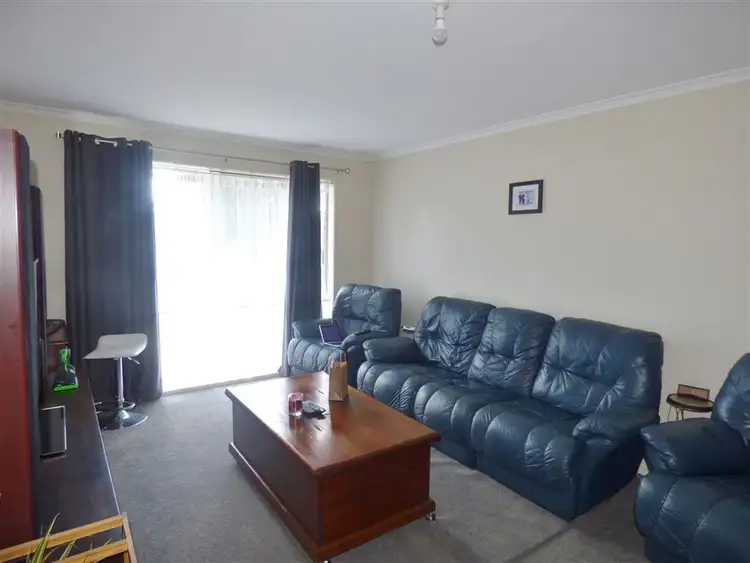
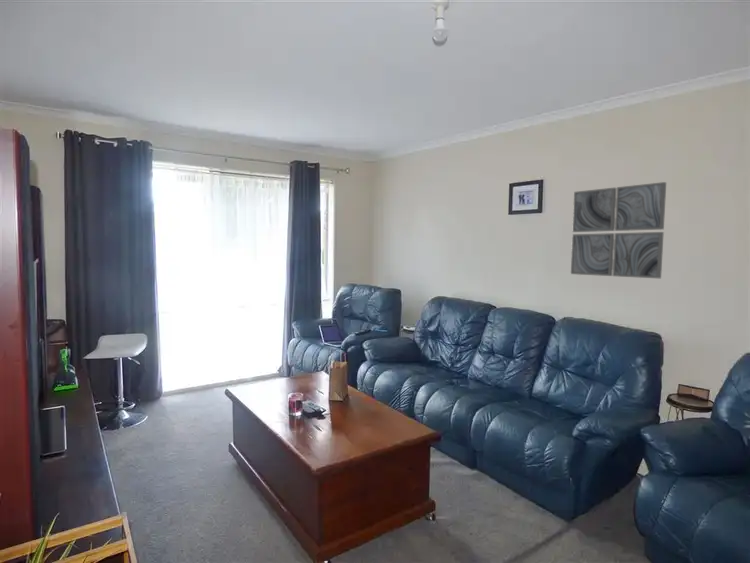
+ wall art [570,181,667,279]
